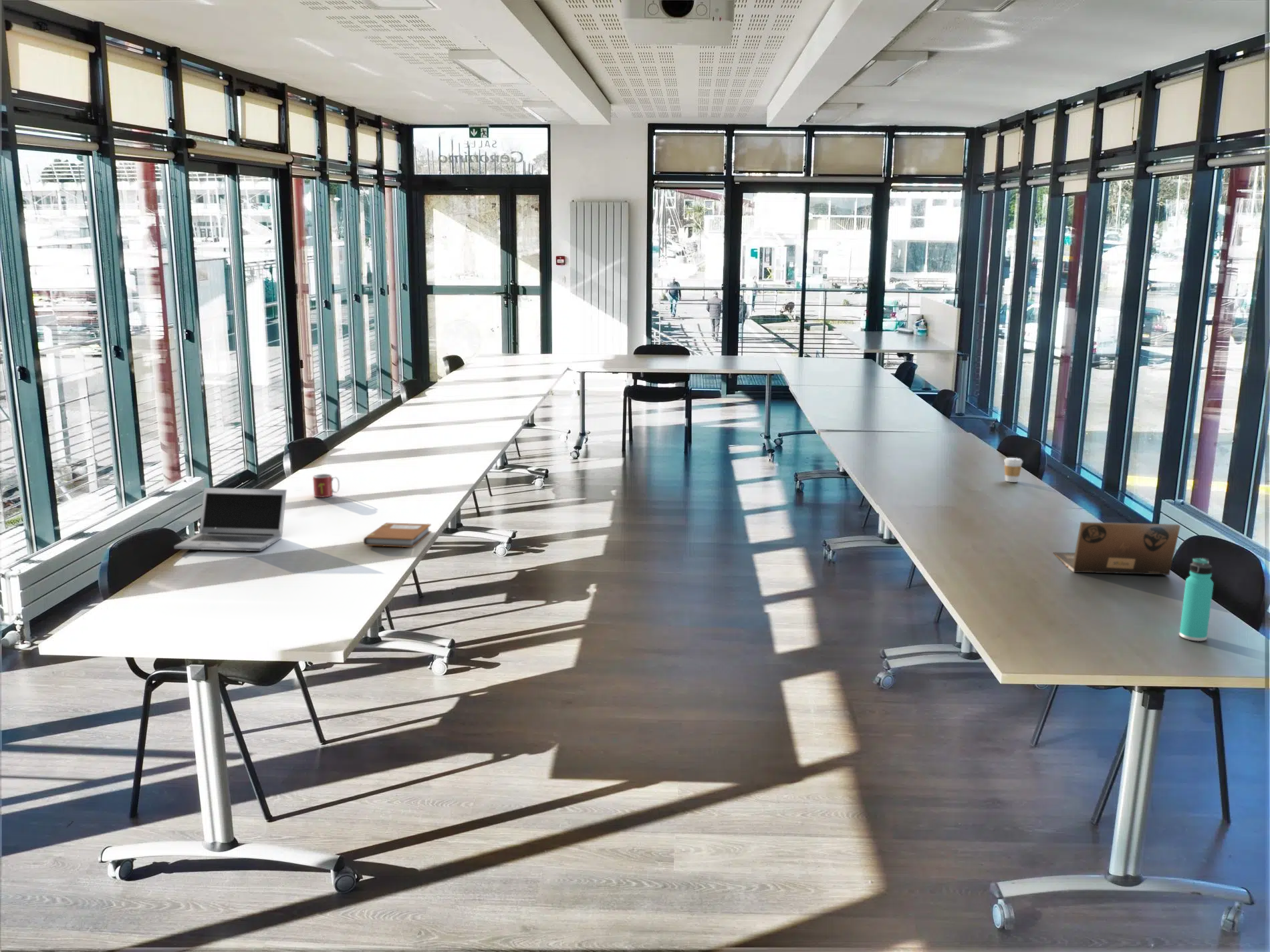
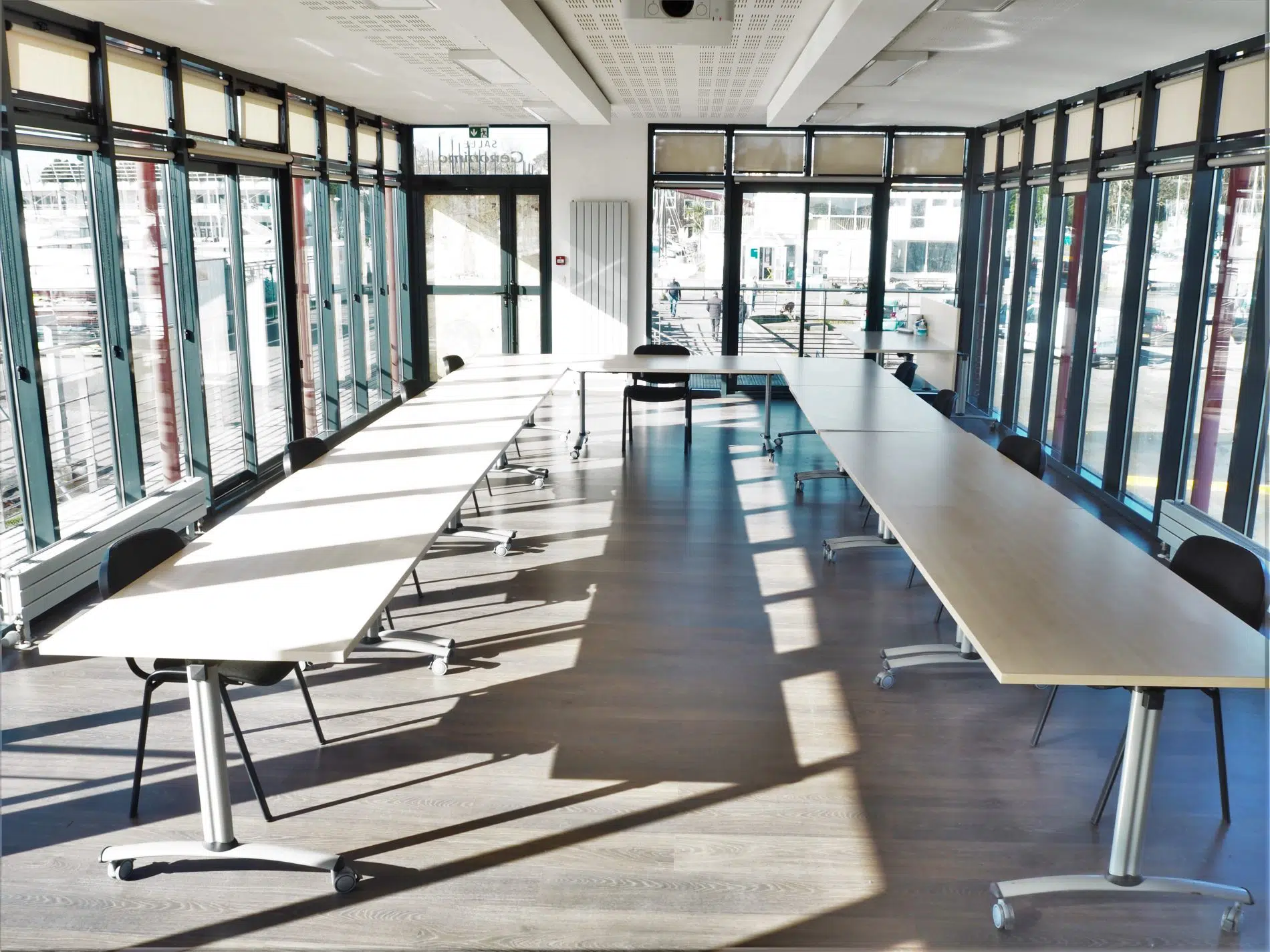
- laptop [1053,521,1181,576]
- notebook [363,522,432,548]
- mug [312,473,340,498]
- laptop [173,487,287,552]
- thermos bottle [1178,557,1215,642]
- coffee cup [1003,457,1023,483]
